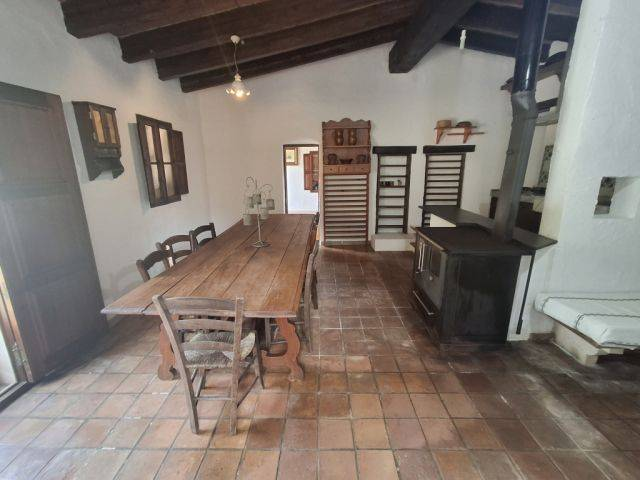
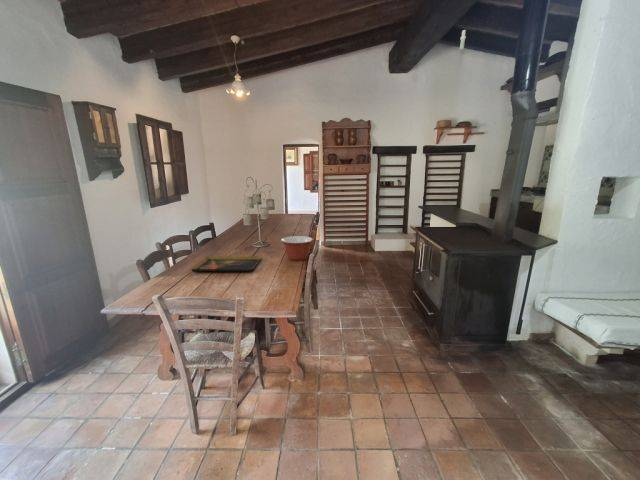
+ decorative tray [190,255,263,273]
+ mixing bowl [281,235,314,262]
